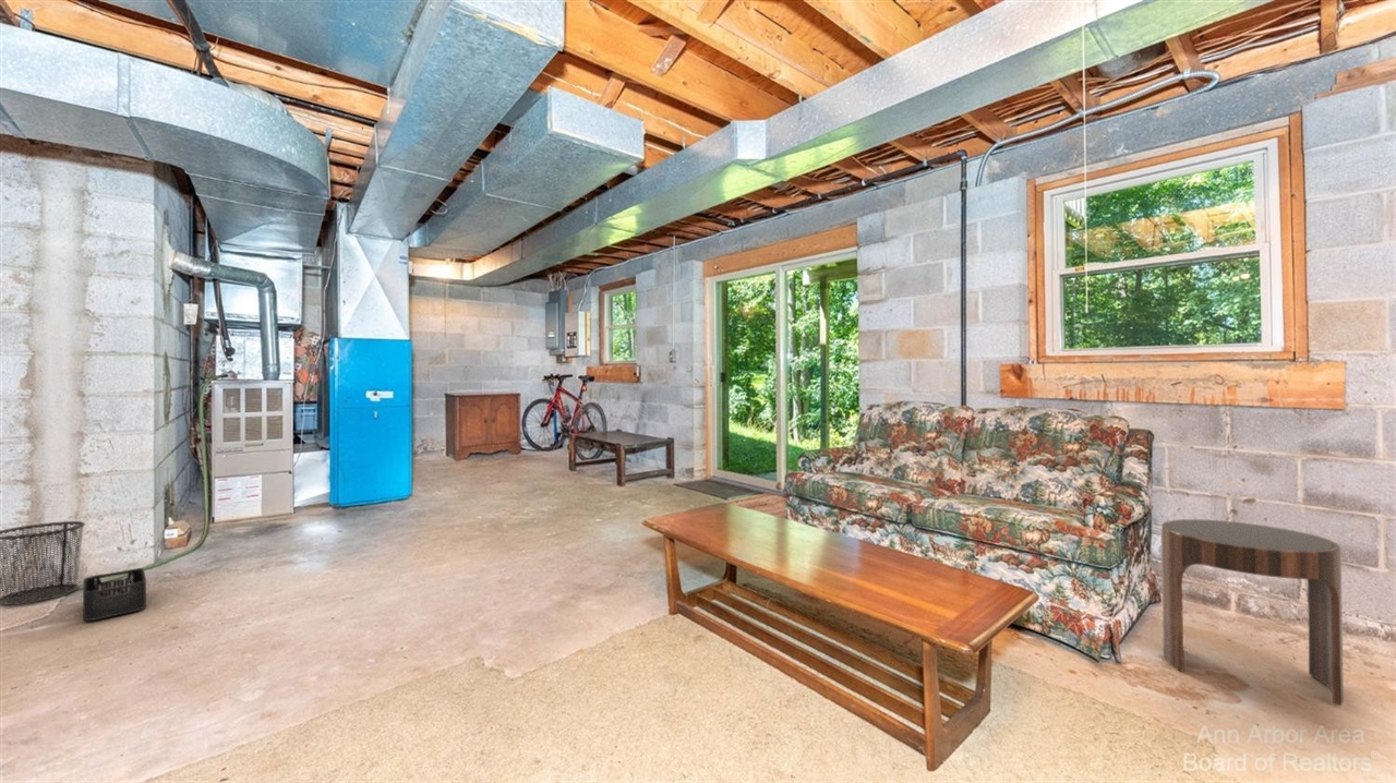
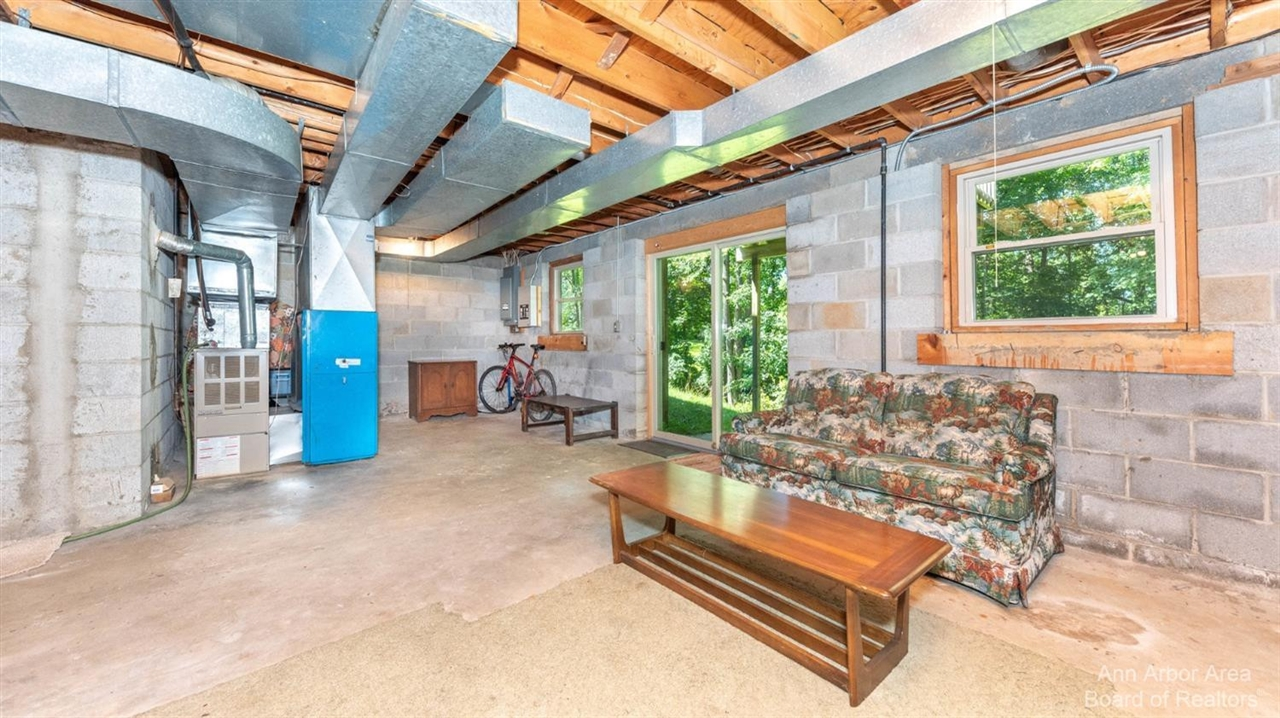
- waste bin [0,520,86,606]
- storage bin [82,567,147,622]
- side table [1160,518,1345,707]
